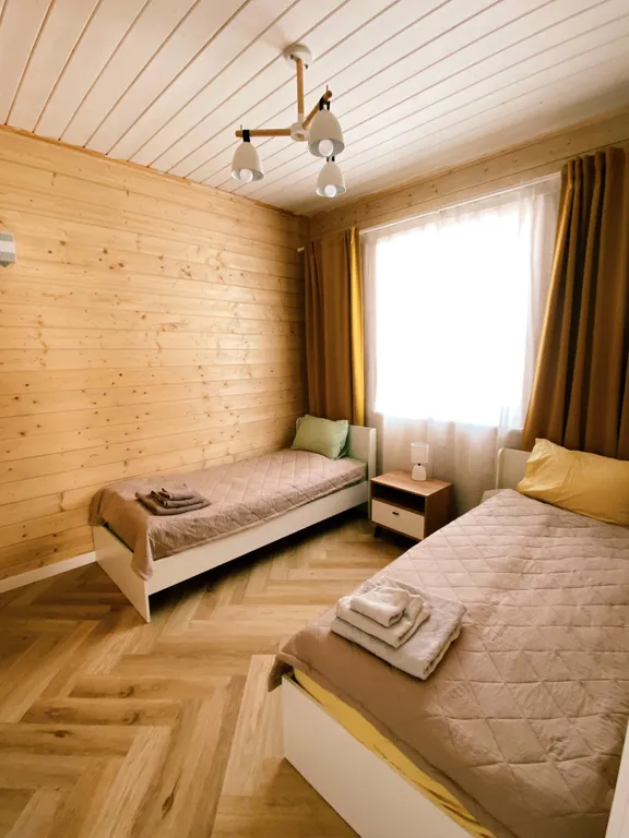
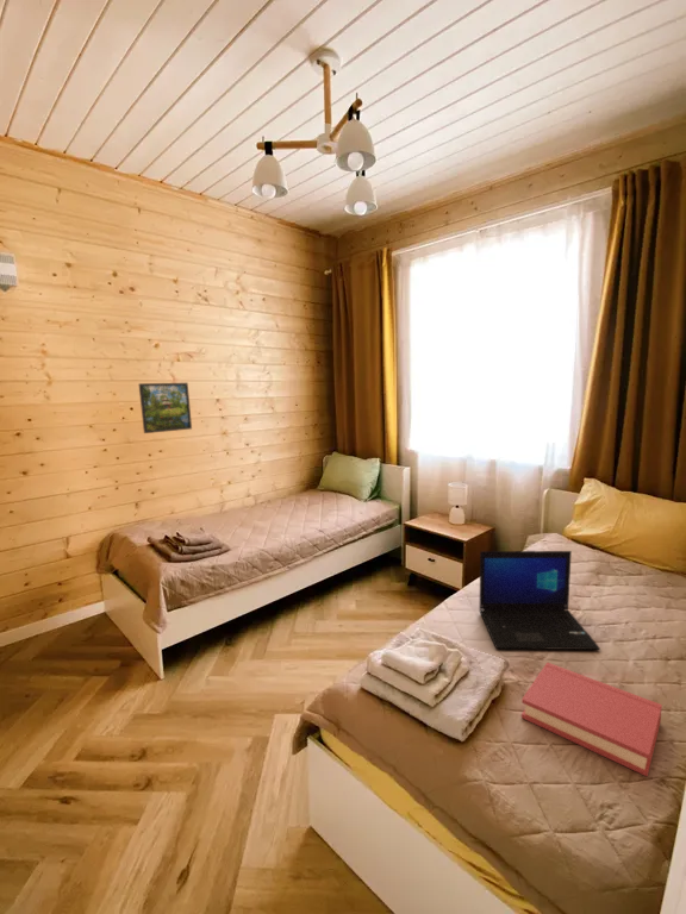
+ laptop [478,550,601,651]
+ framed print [138,382,193,434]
+ hardback book [520,661,663,778]
